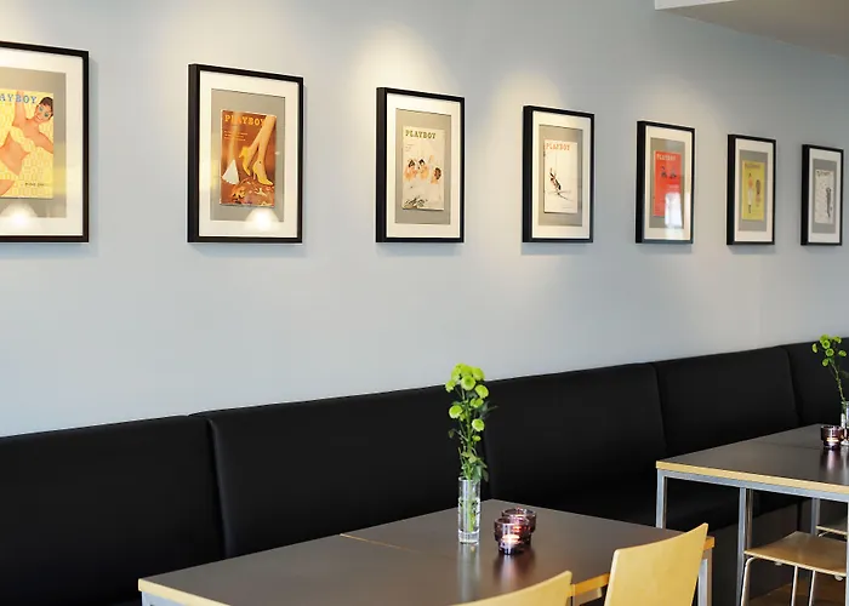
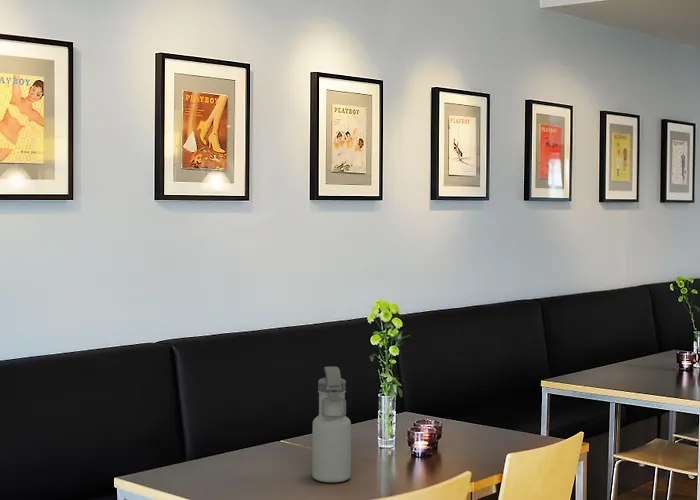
+ water bottle [311,366,352,483]
